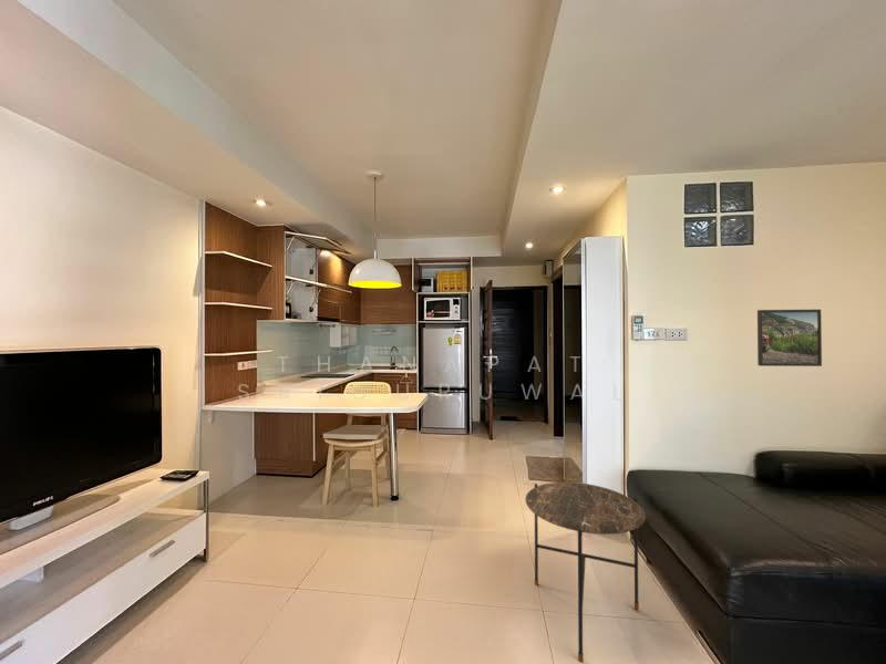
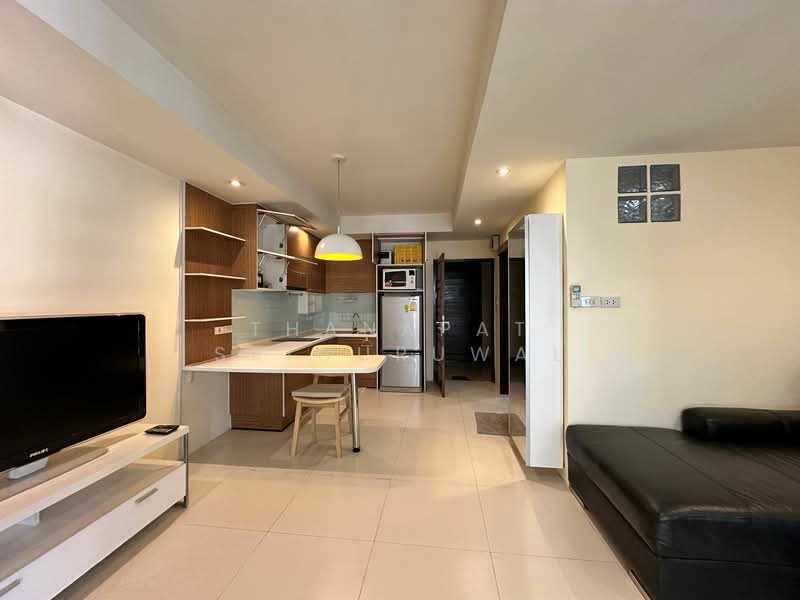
- side table [524,481,647,664]
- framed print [756,309,823,367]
